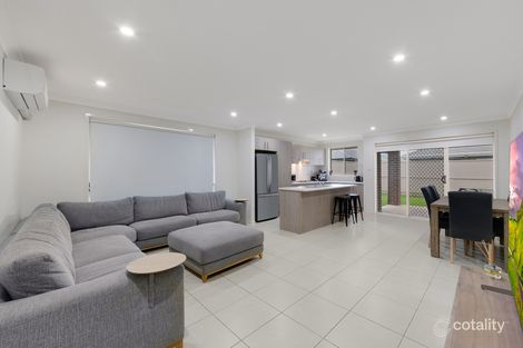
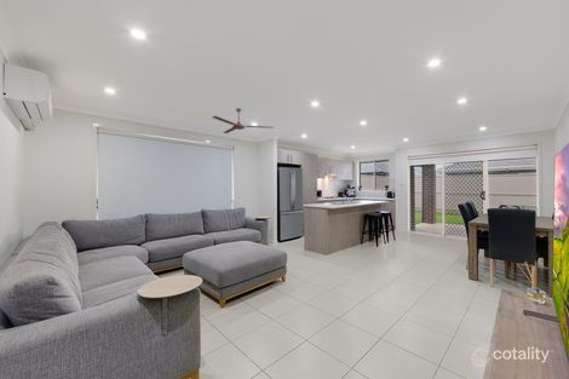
+ ceiling fan [211,107,275,134]
